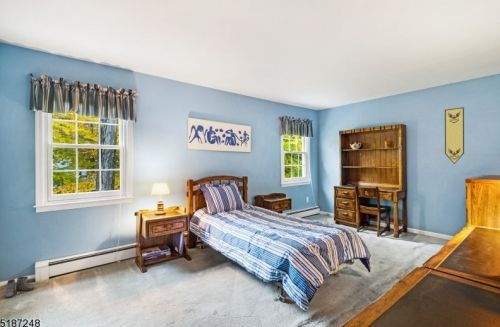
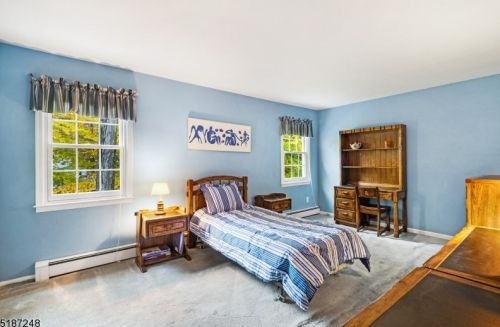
- pennant [444,106,465,165]
- boots [2,276,35,299]
